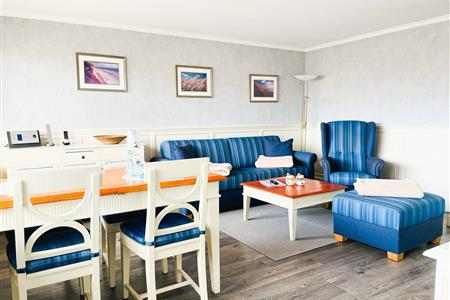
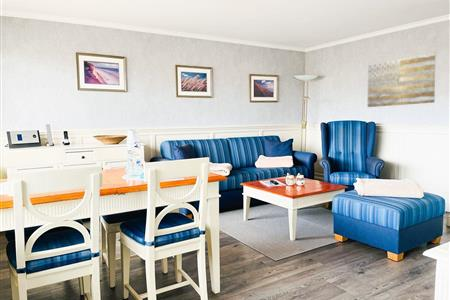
+ wall art [367,52,436,108]
